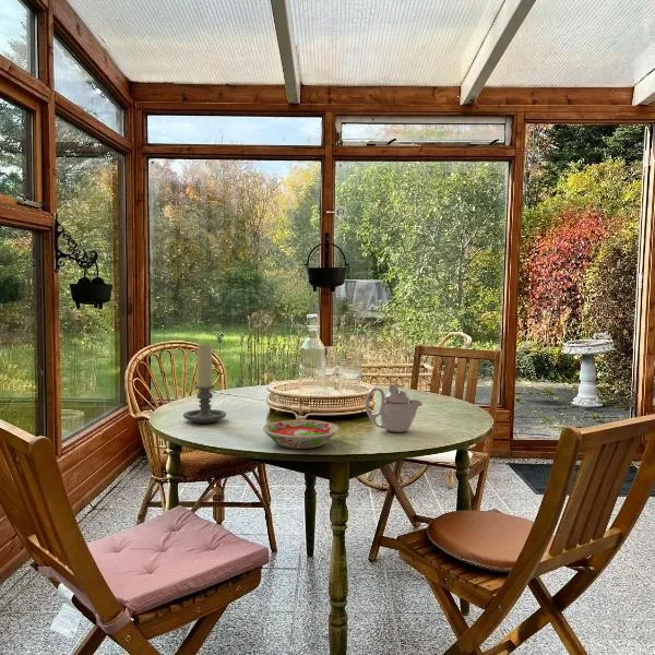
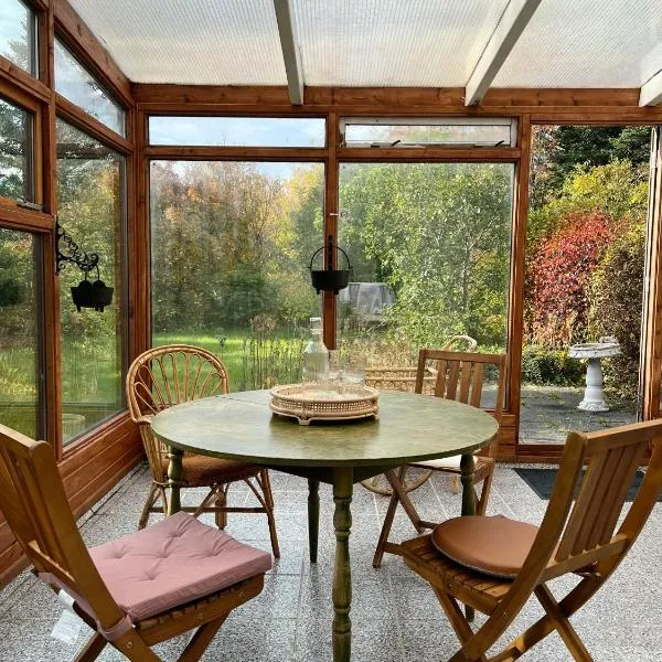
- candle holder [182,342,227,425]
- teapot [365,383,422,433]
- bowl [262,418,340,450]
